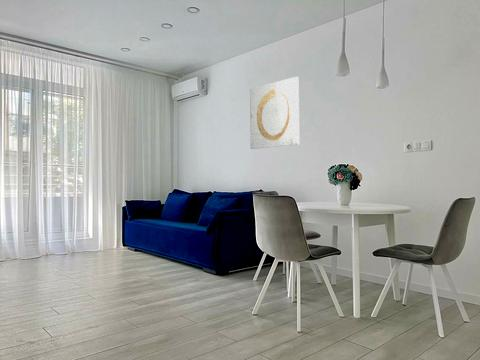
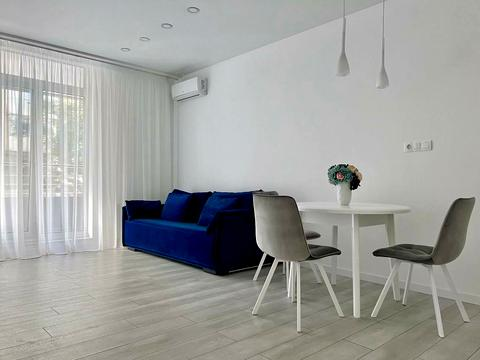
- wall art [249,76,300,150]
